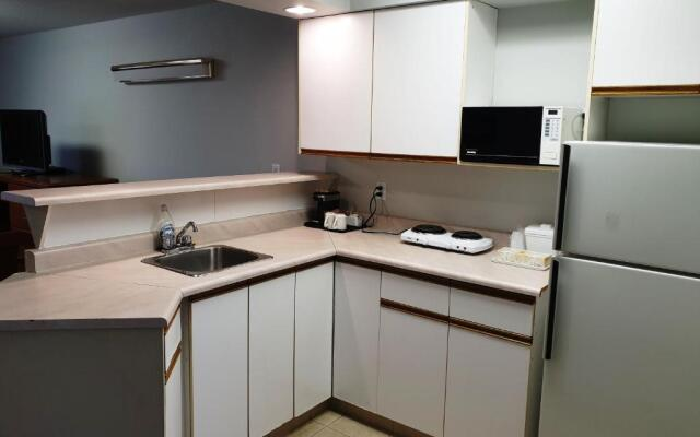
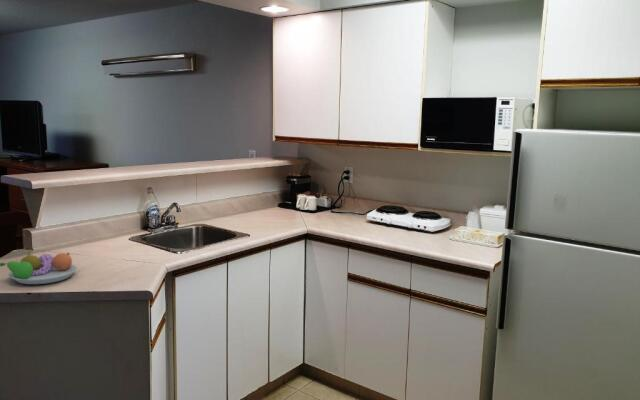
+ fruit bowl [0,250,78,285]
